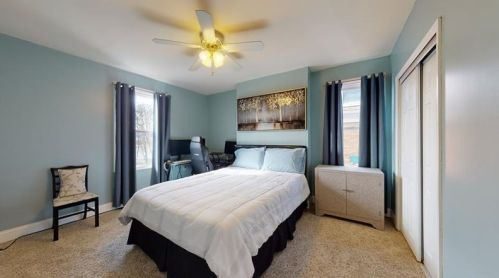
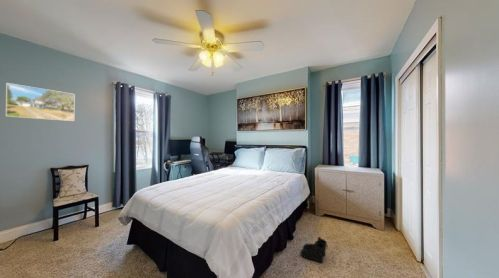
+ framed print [5,82,76,122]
+ boots [299,236,328,264]
